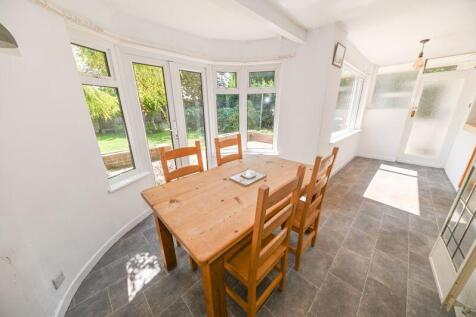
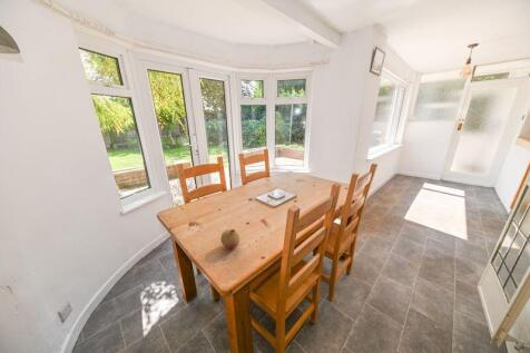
+ fruit [219,228,241,249]
